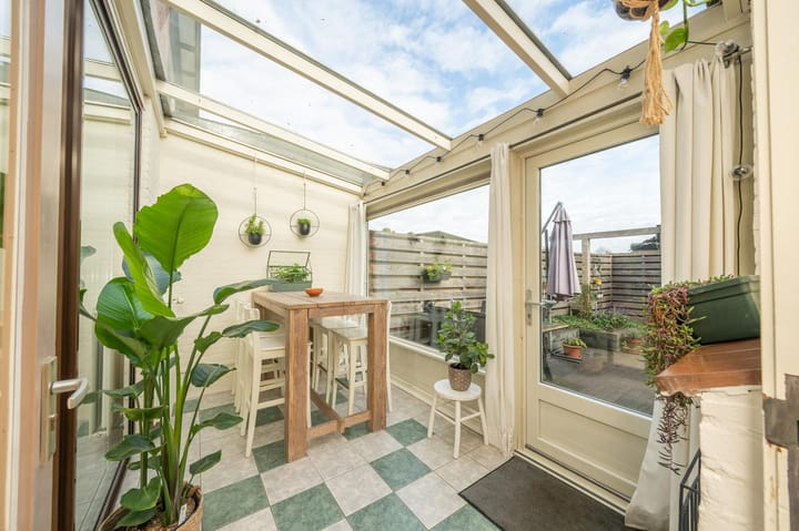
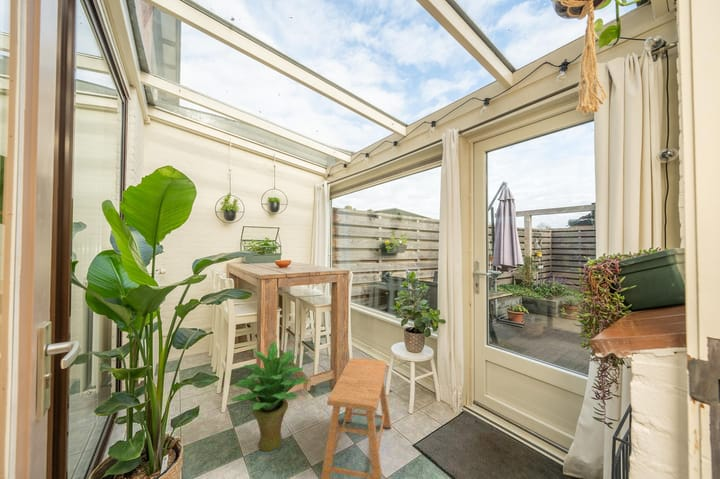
+ potted plant [230,341,309,452]
+ stool [320,357,392,479]
